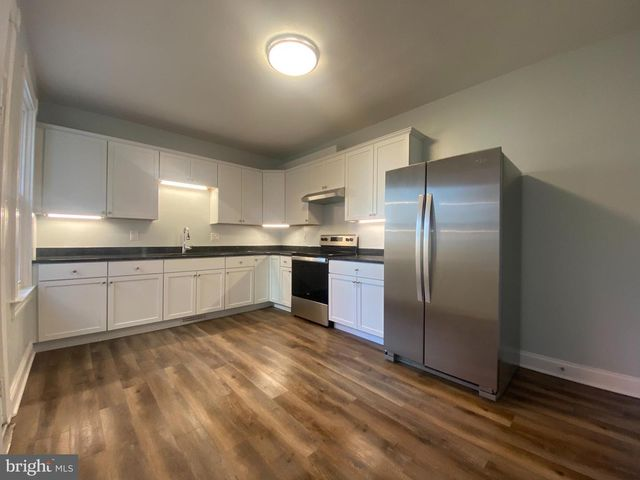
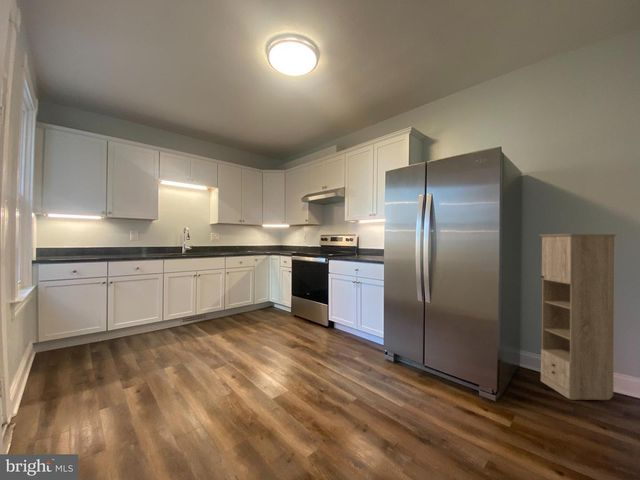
+ storage cabinet [538,233,618,401]
